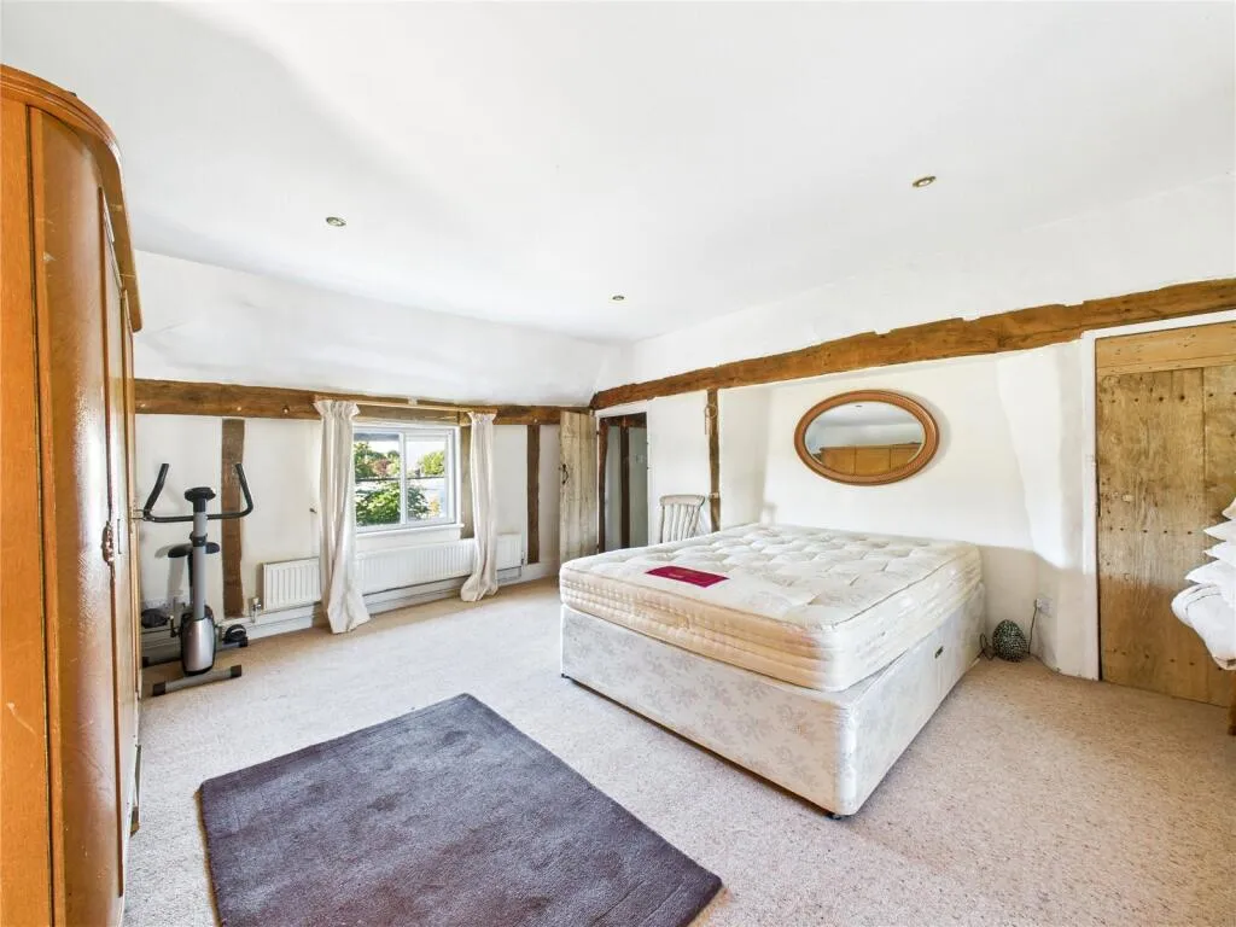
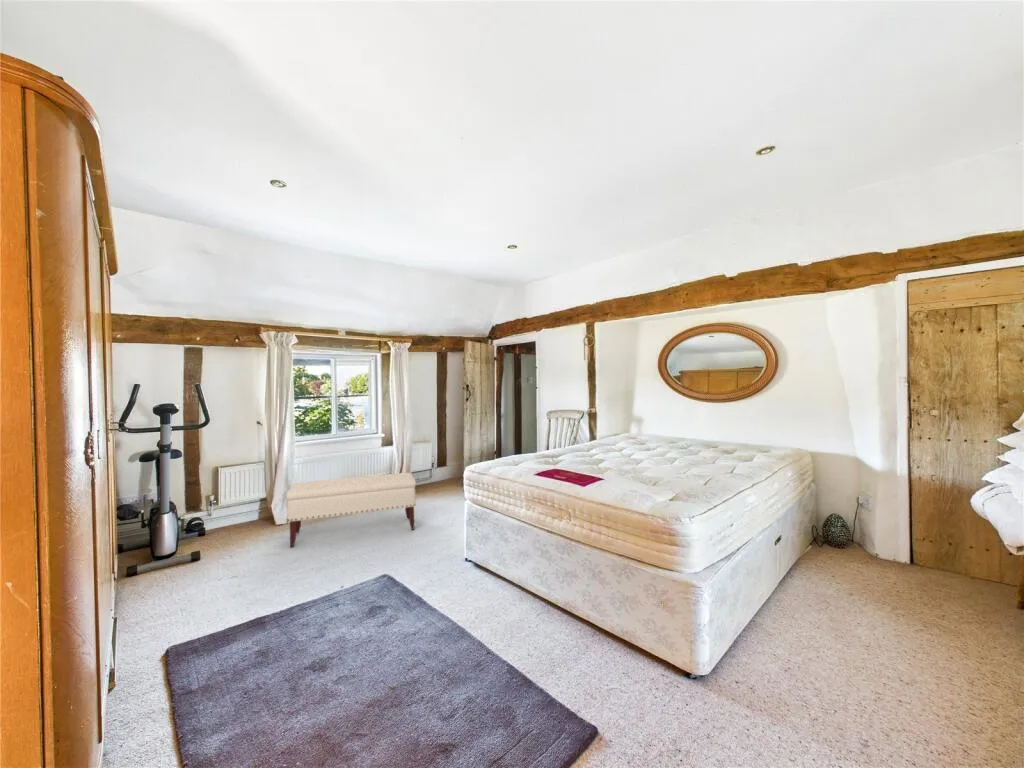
+ bench [286,472,417,548]
